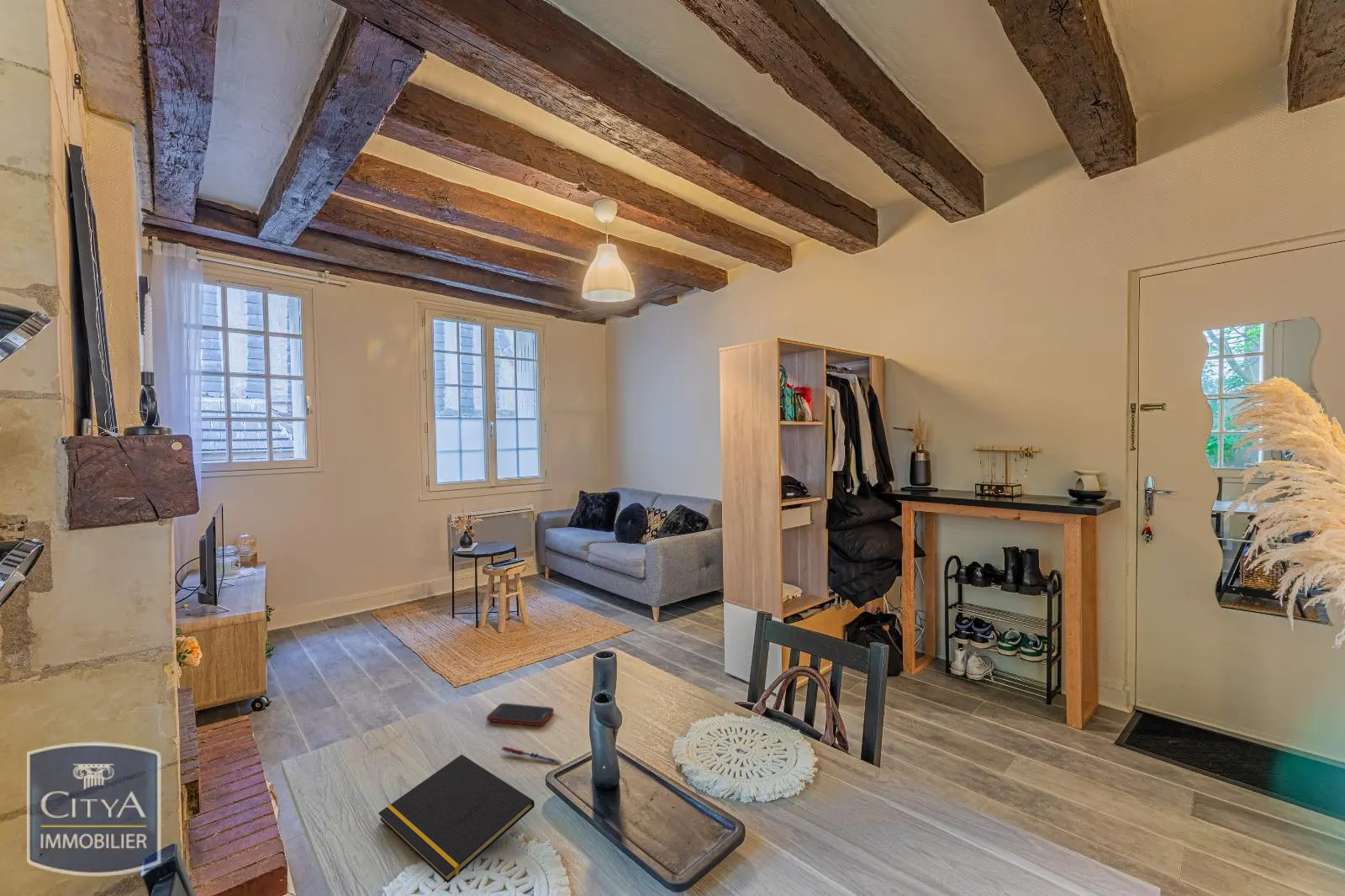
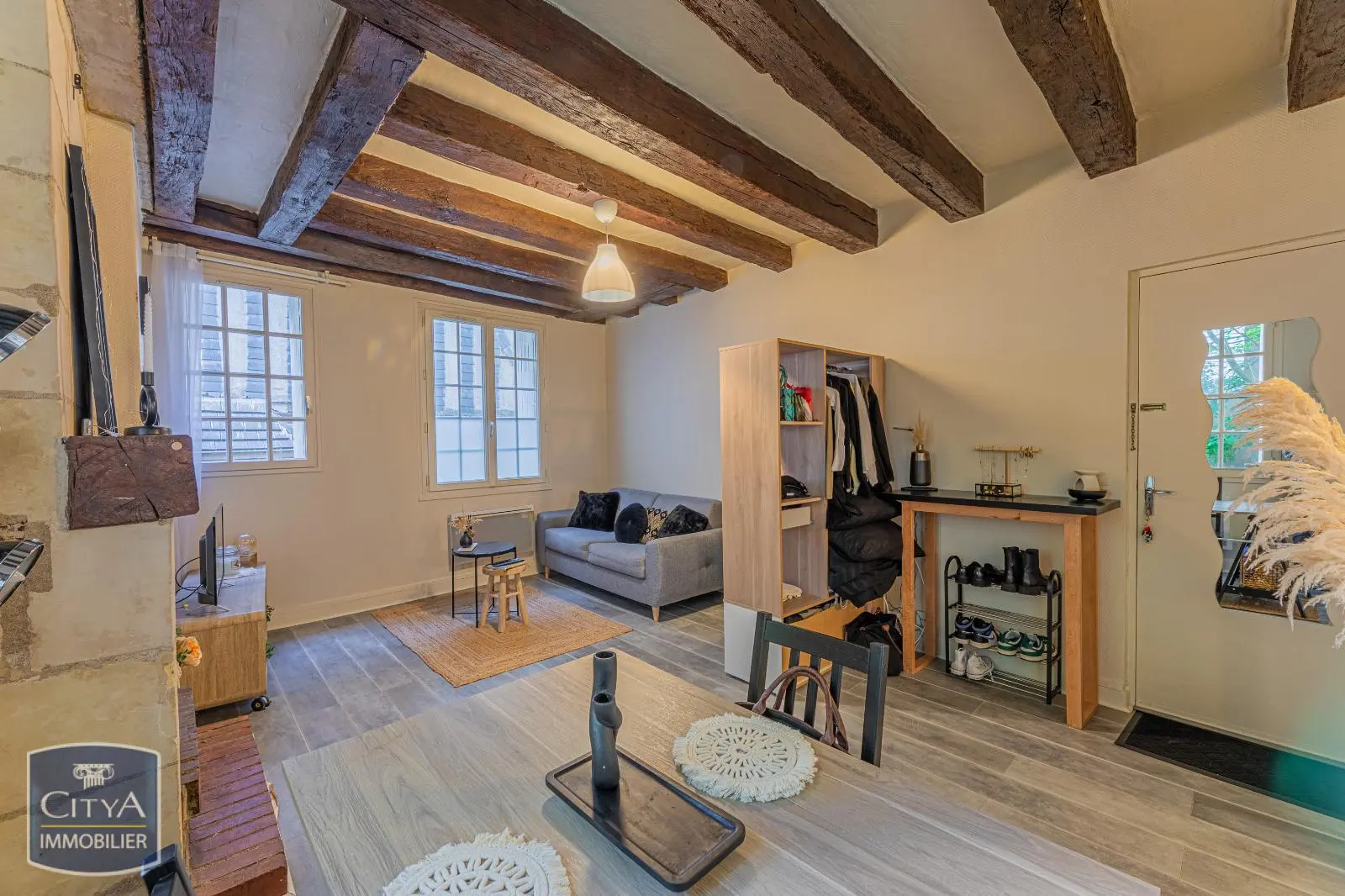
- notepad [377,754,535,884]
- cell phone [486,703,555,727]
- pen [501,746,562,765]
